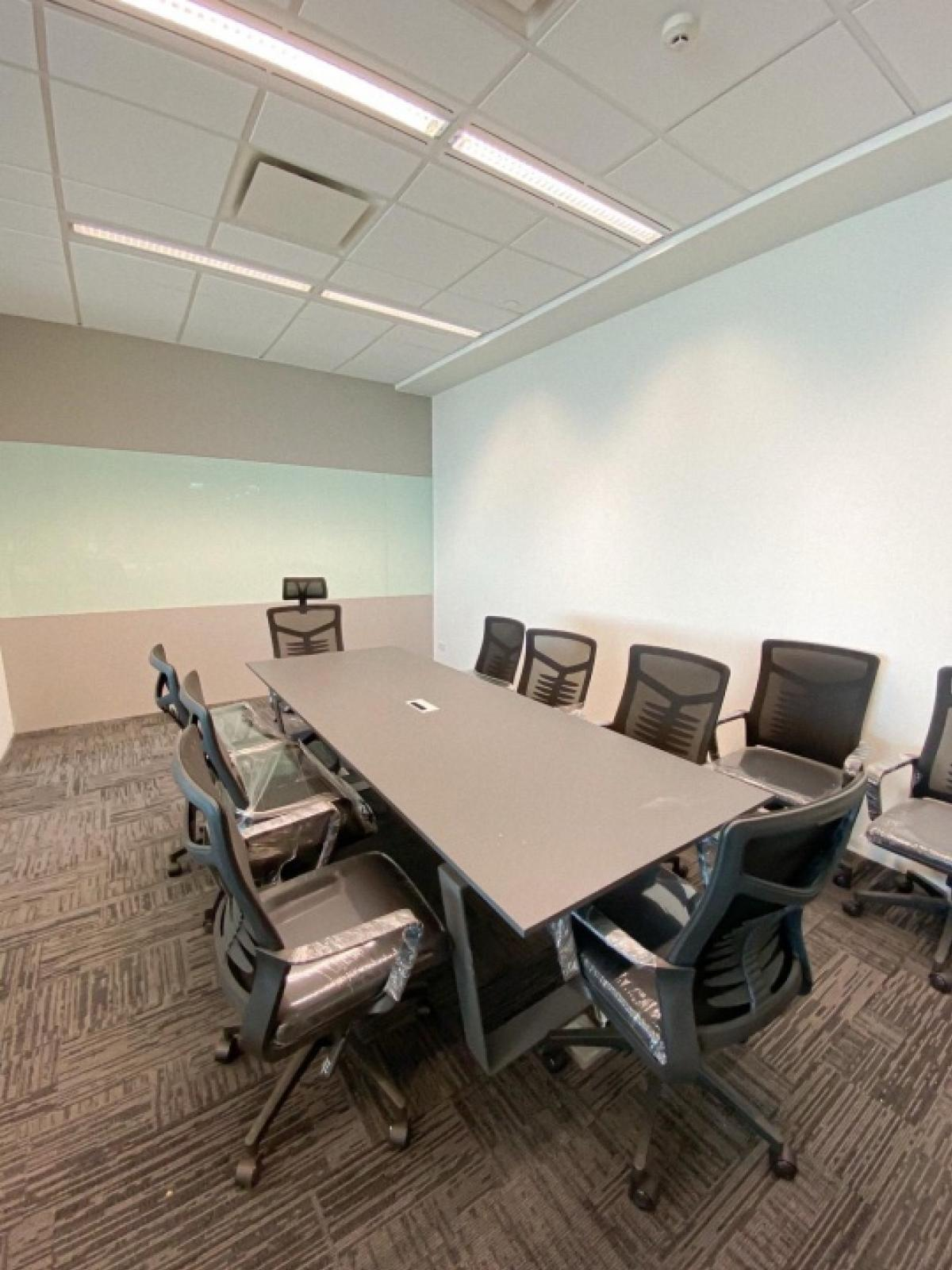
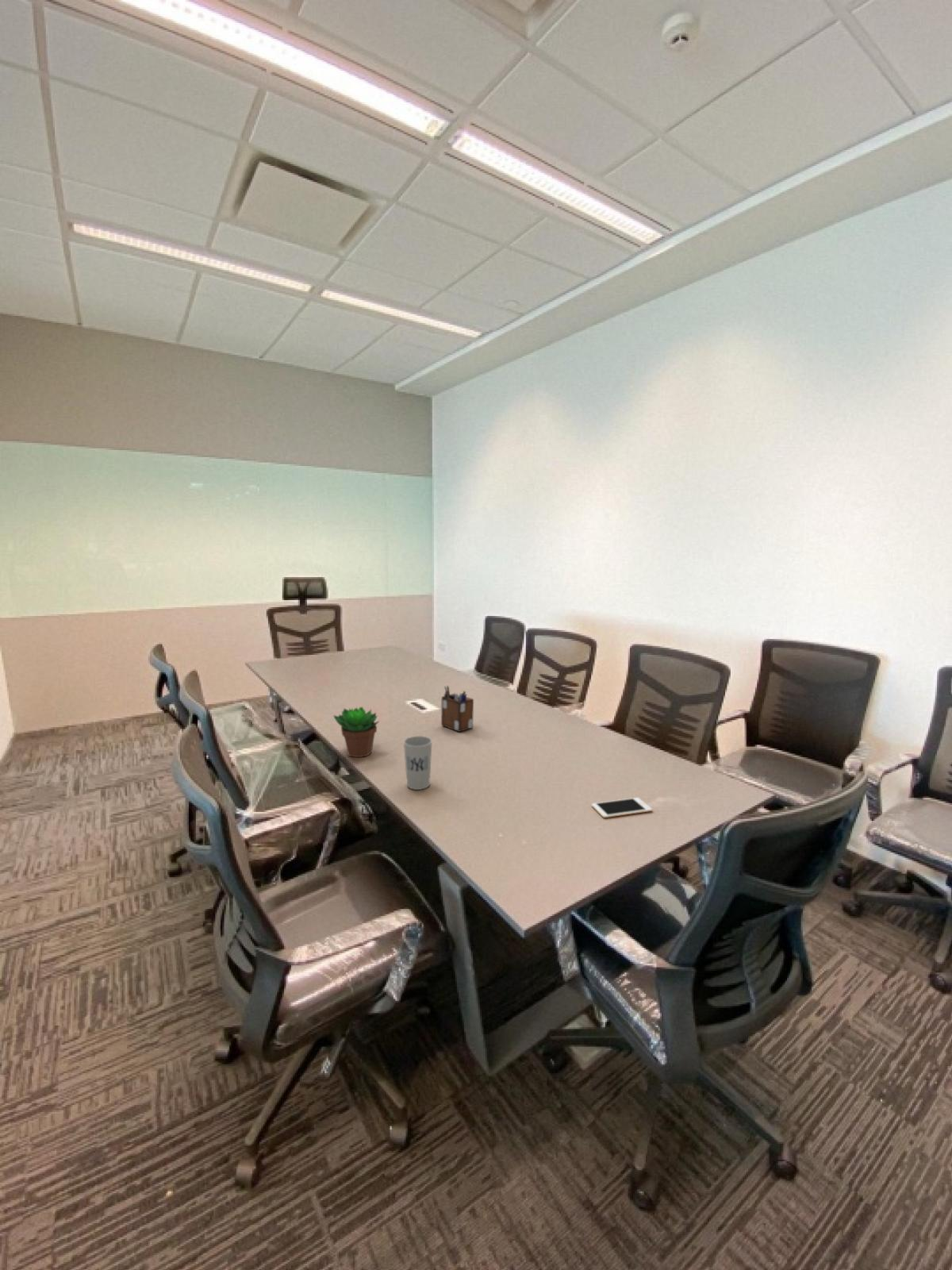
+ cup [403,735,433,791]
+ succulent plant [332,706,381,758]
+ cell phone [591,797,653,818]
+ desk organizer [440,684,474,733]
